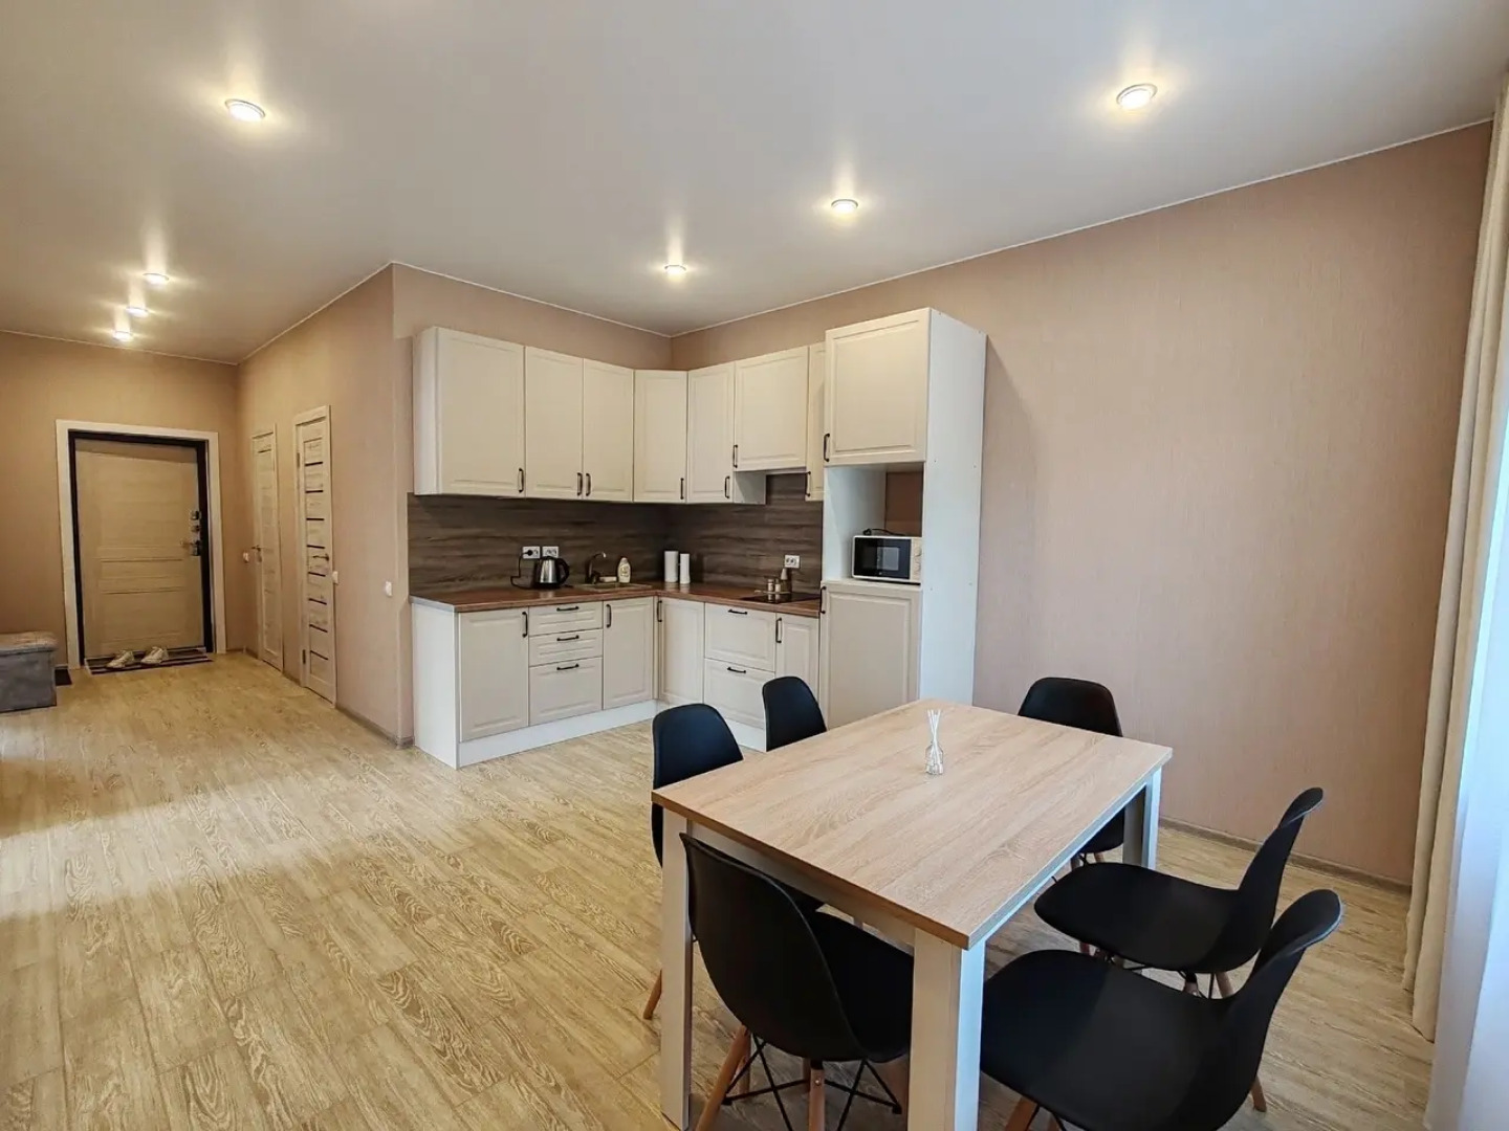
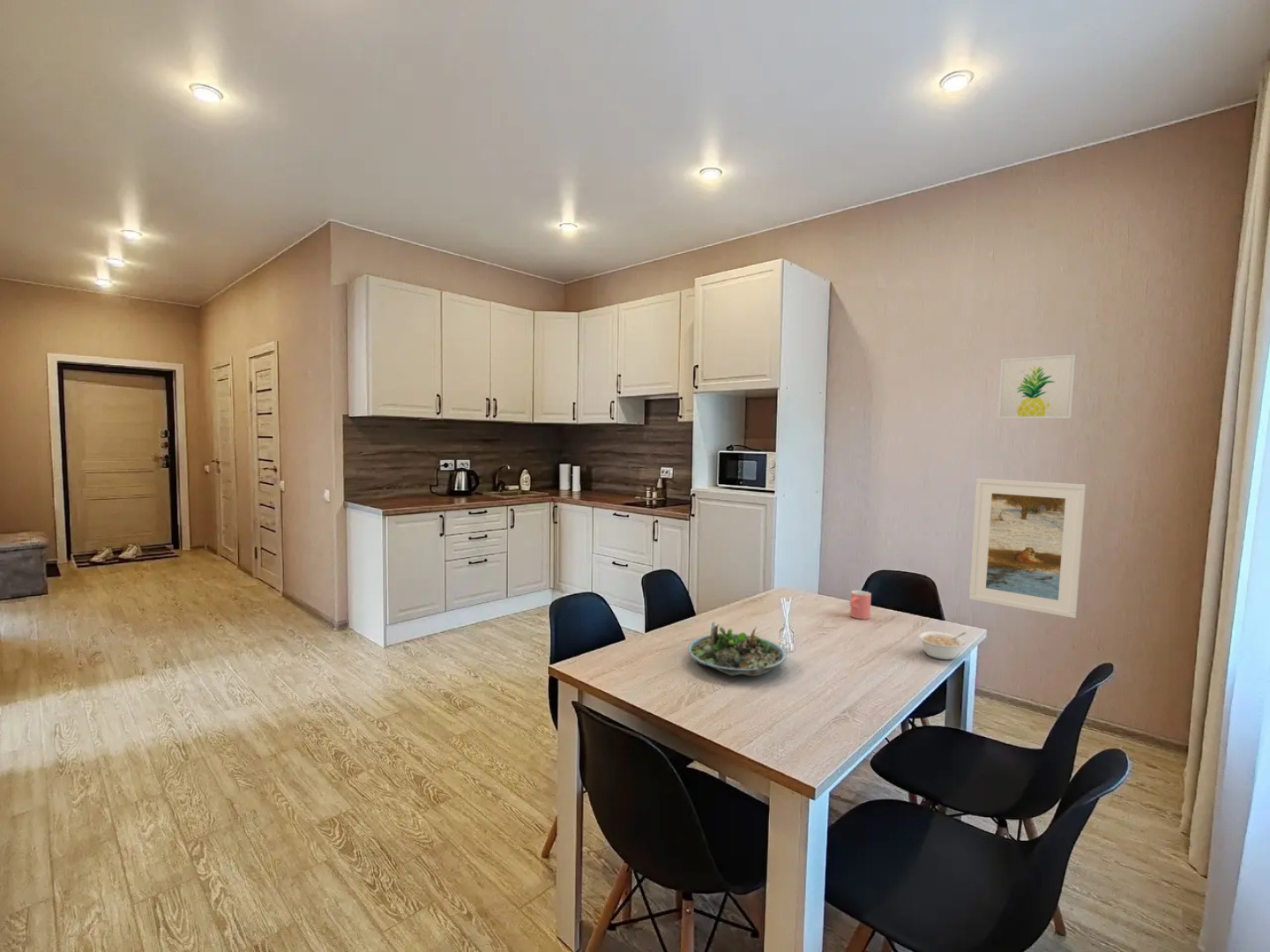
+ wall art [997,353,1077,420]
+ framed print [968,478,1087,619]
+ legume [917,630,967,660]
+ succulent planter [687,621,788,677]
+ cup [849,590,872,620]
